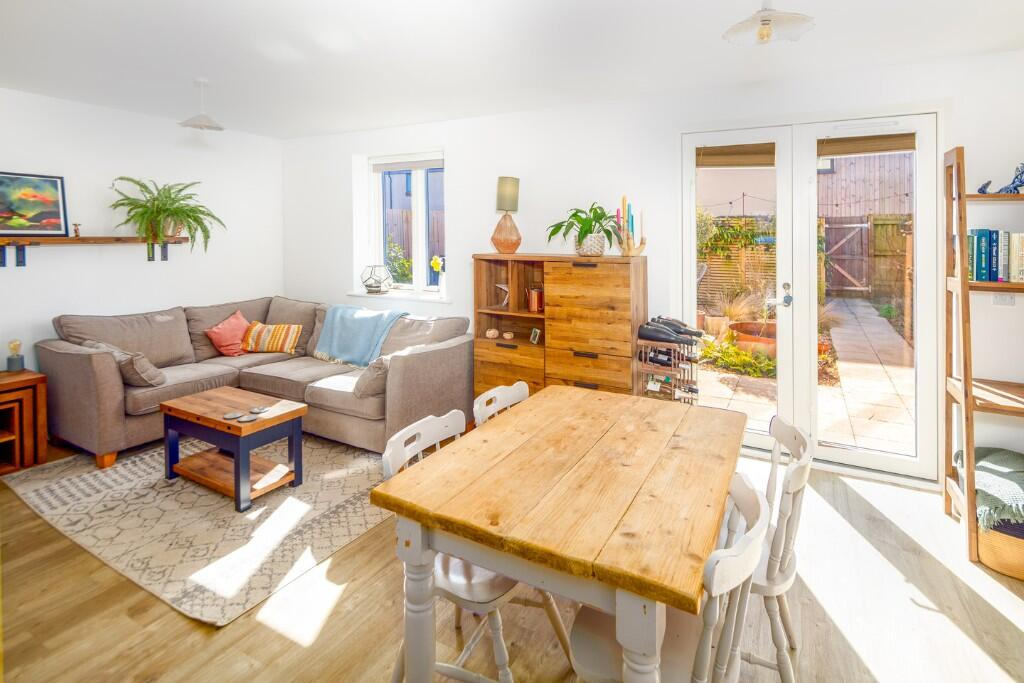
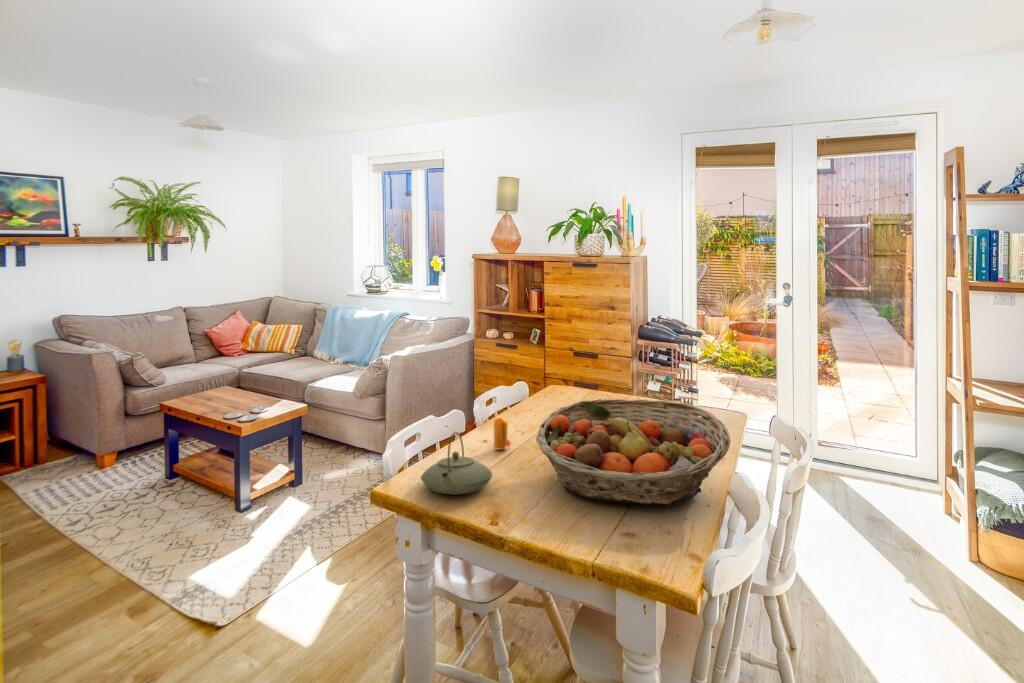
+ pepper shaker [493,416,511,450]
+ fruit basket [535,398,731,506]
+ teapot [420,431,493,495]
